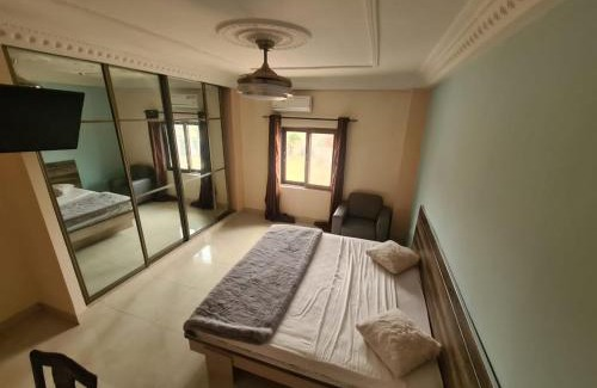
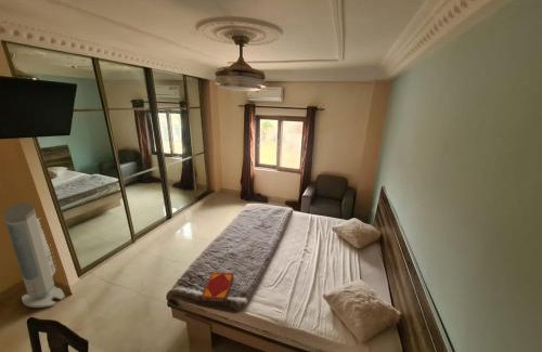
+ hardback book [199,271,235,304]
+ air purifier [2,201,65,309]
